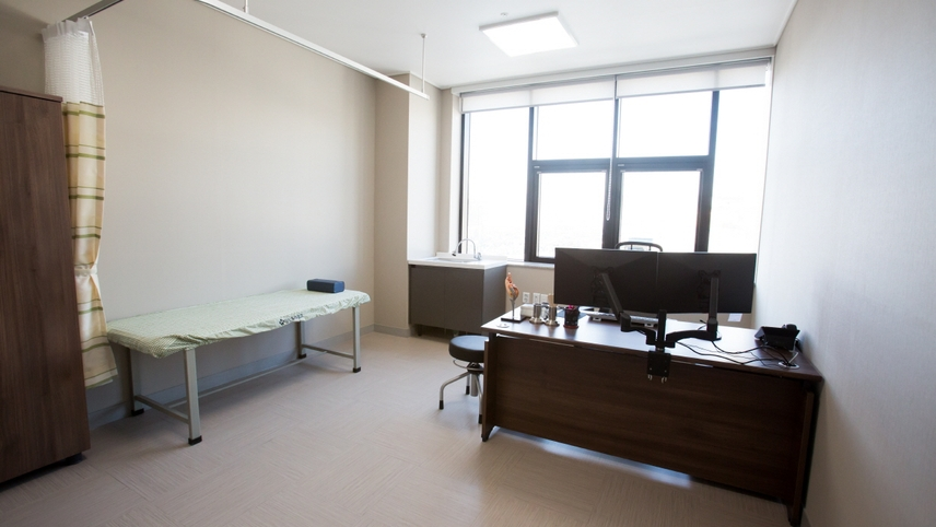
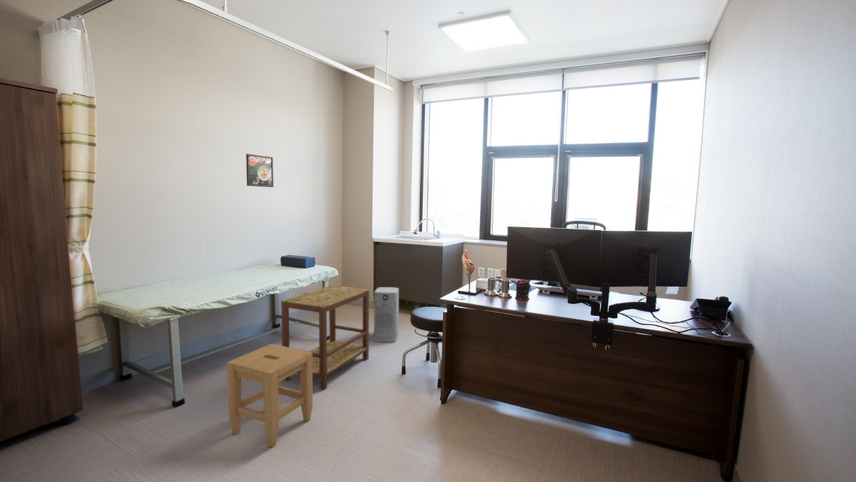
+ stool [226,343,313,448]
+ side table [280,284,370,391]
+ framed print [245,153,274,188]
+ air purifier [373,286,400,343]
